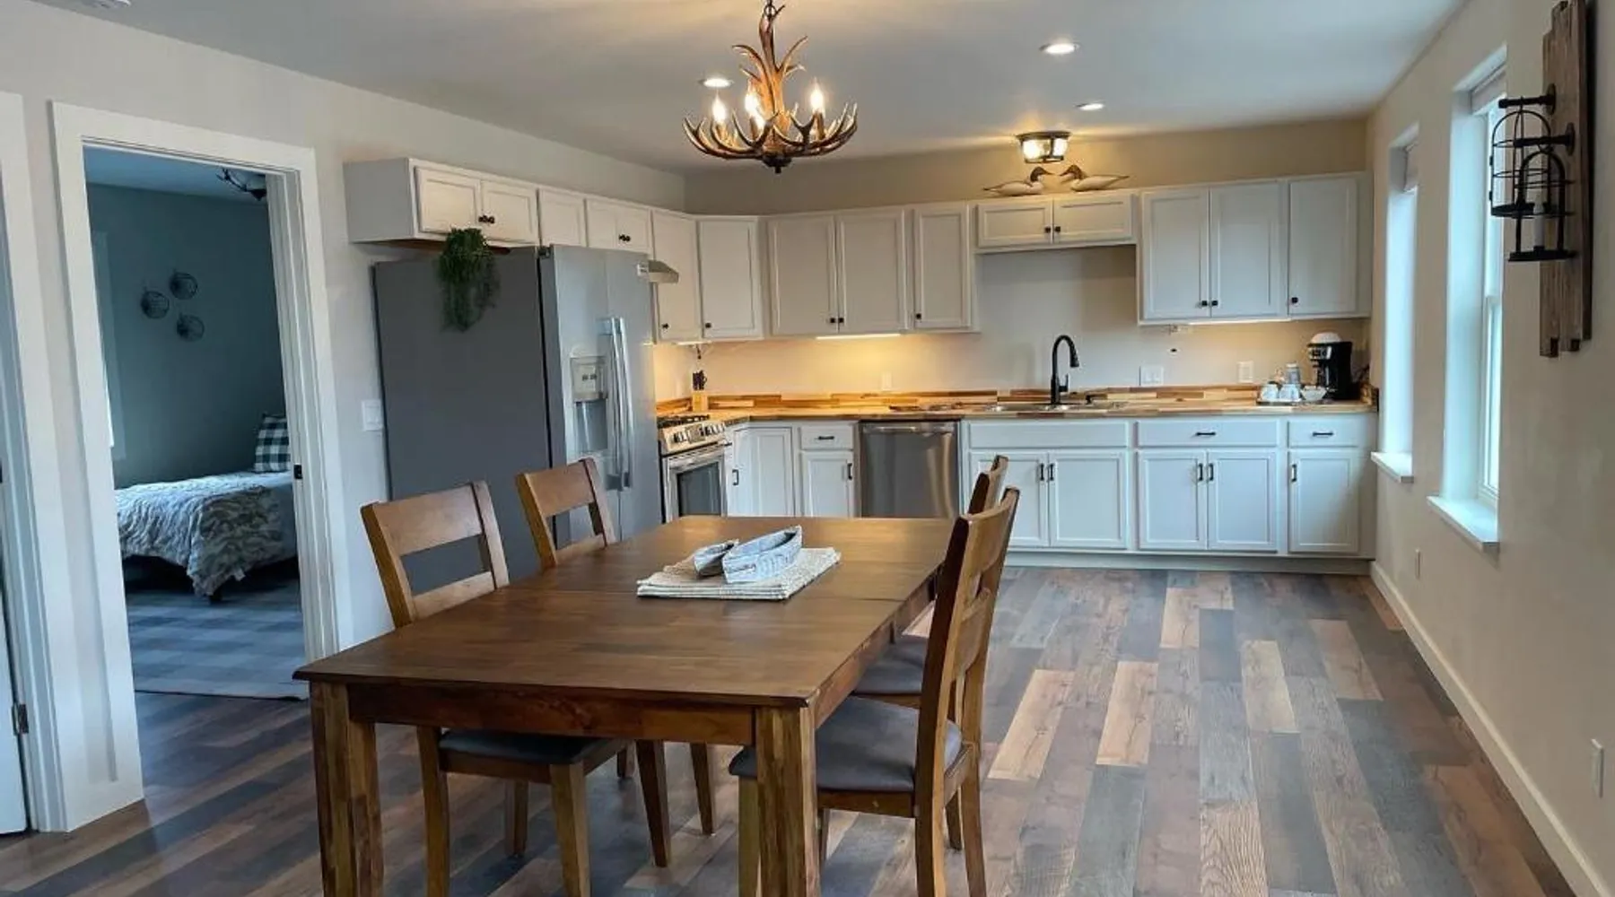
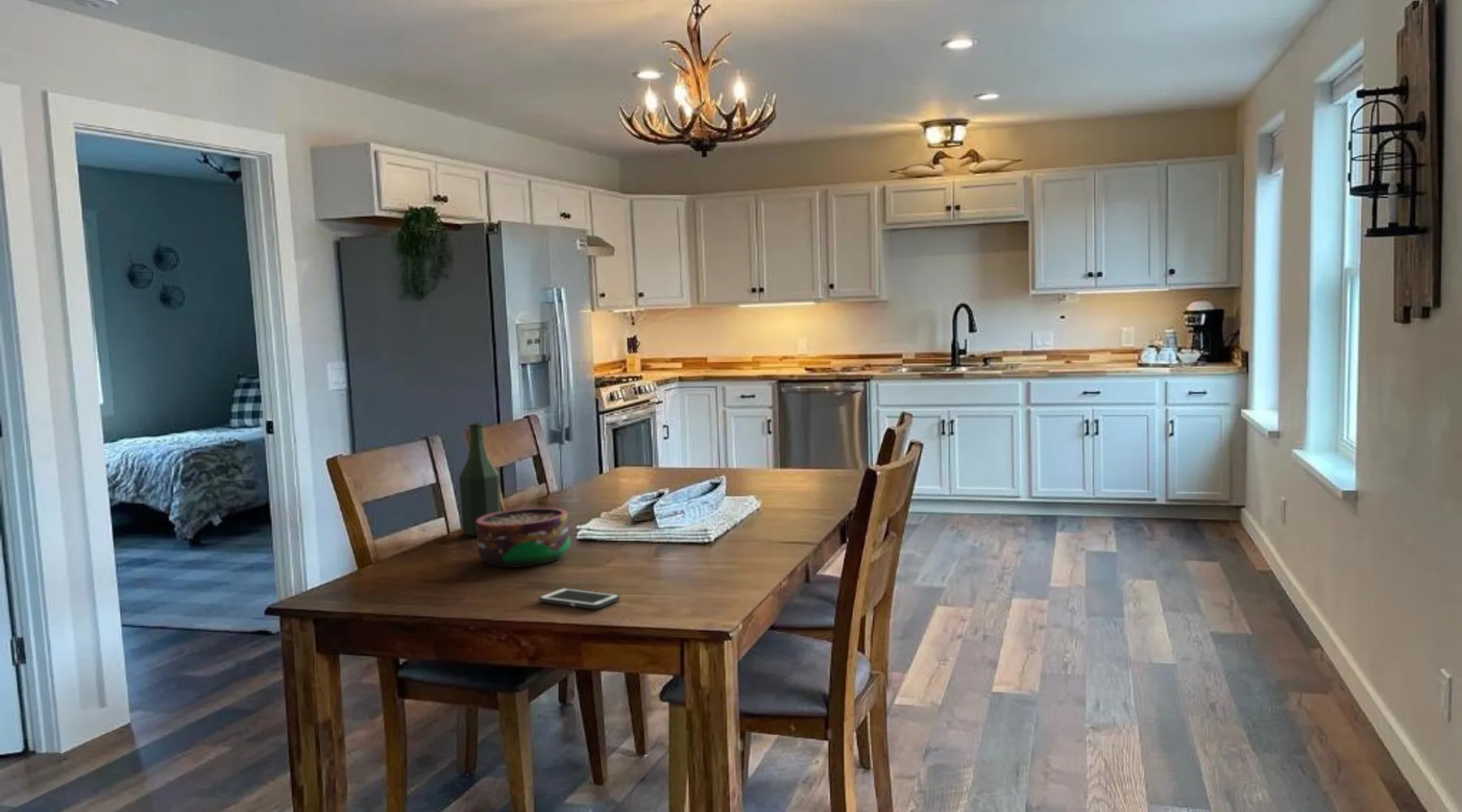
+ cell phone [538,587,621,610]
+ bottle [458,422,502,537]
+ bowl [476,507,571,568]
